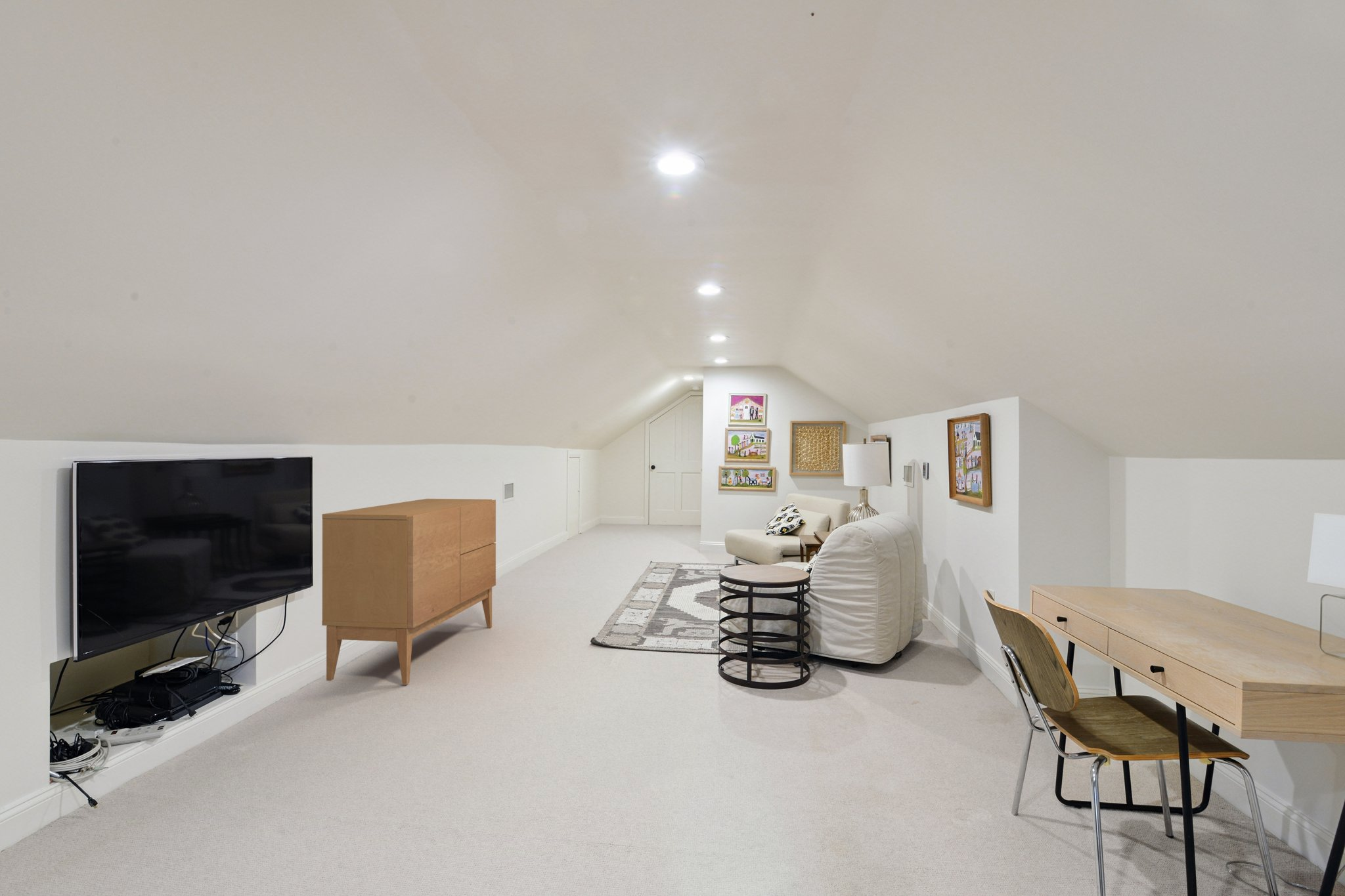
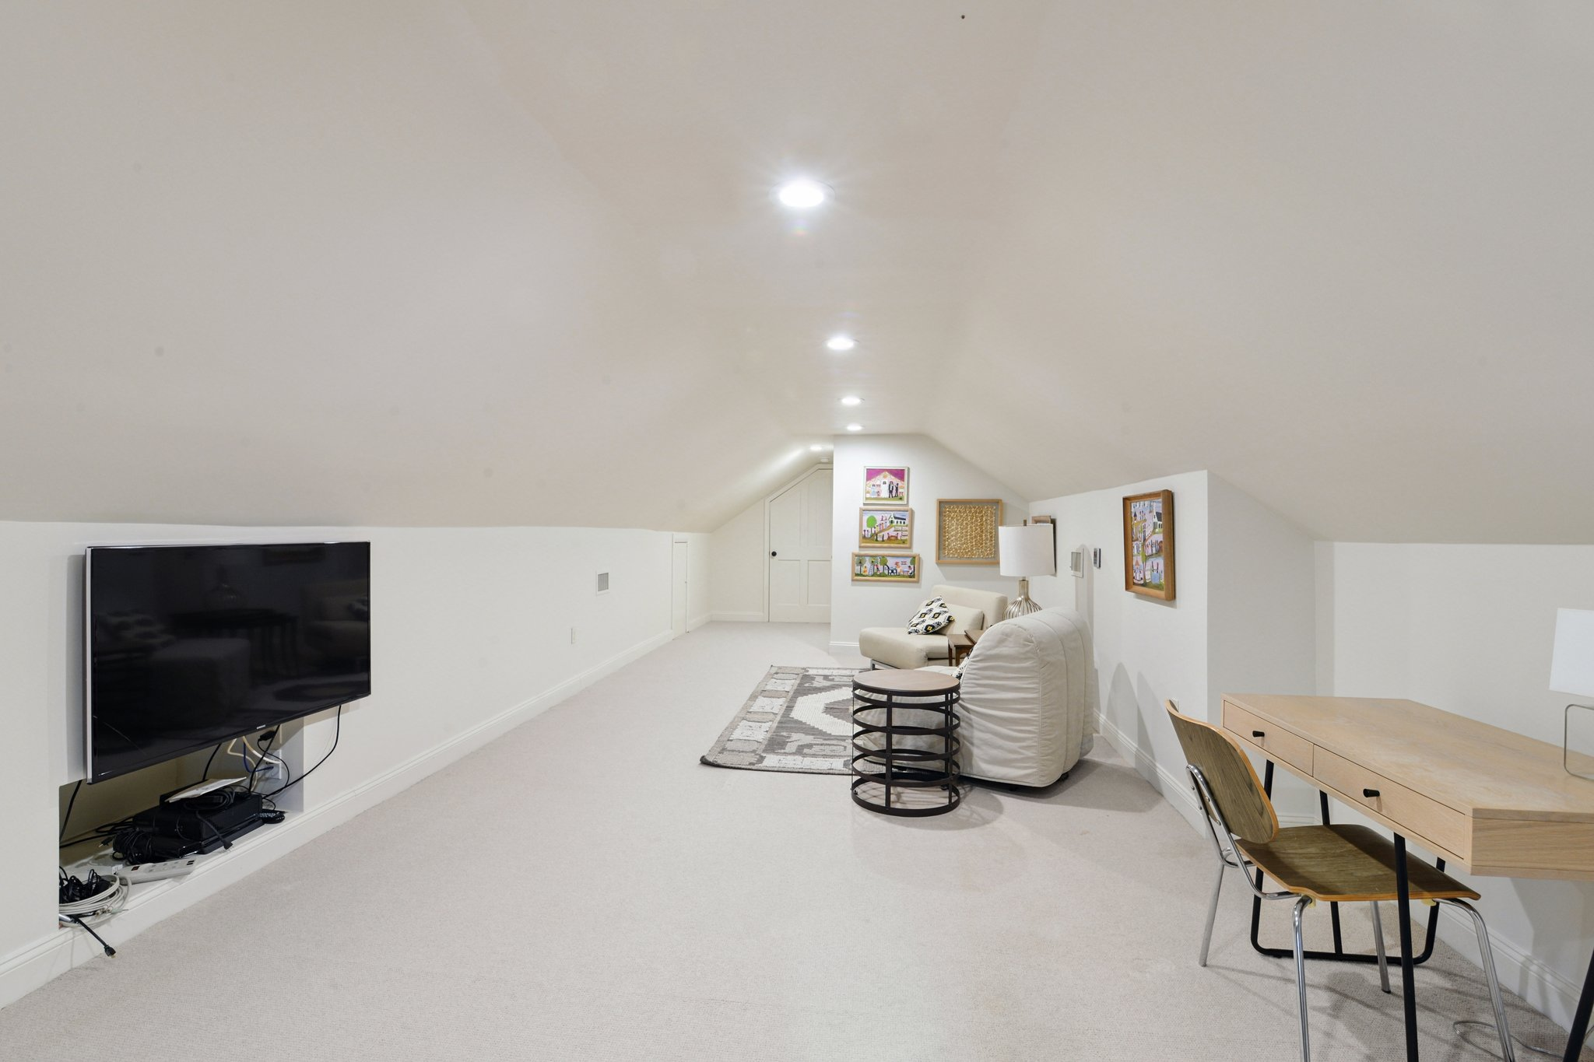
- sideboard [321,498,496,685]
